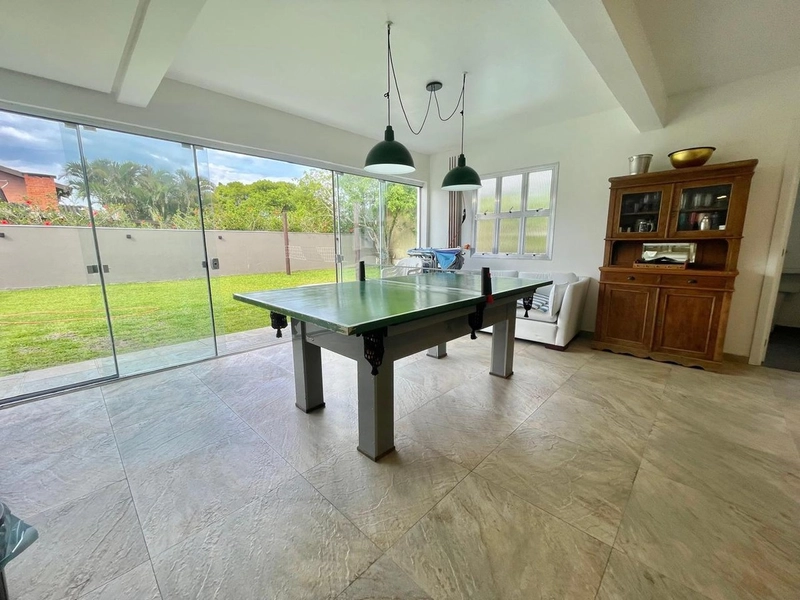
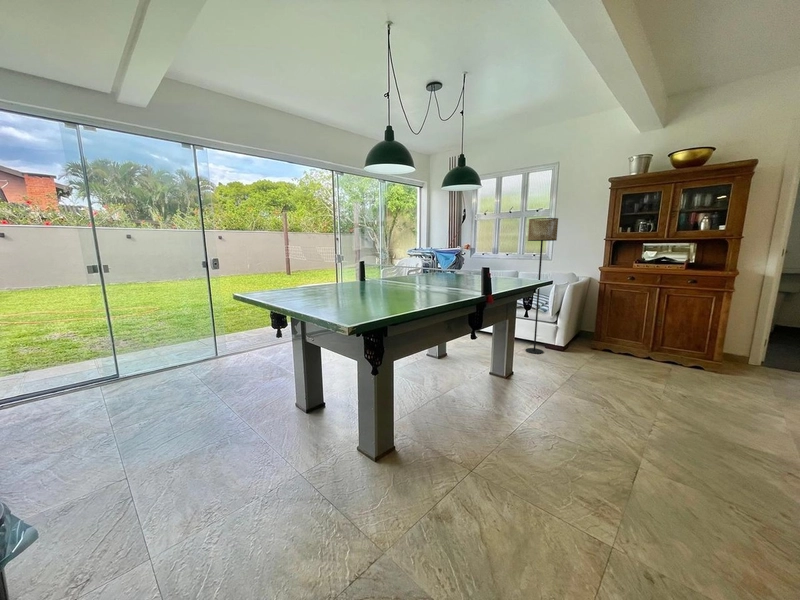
+ floor lamp [525,217,559,355]
